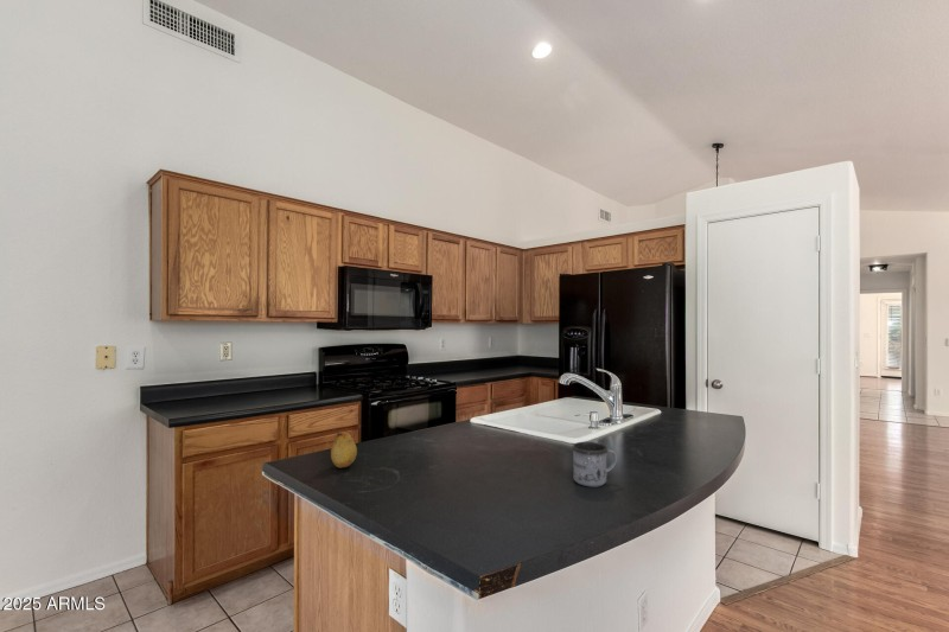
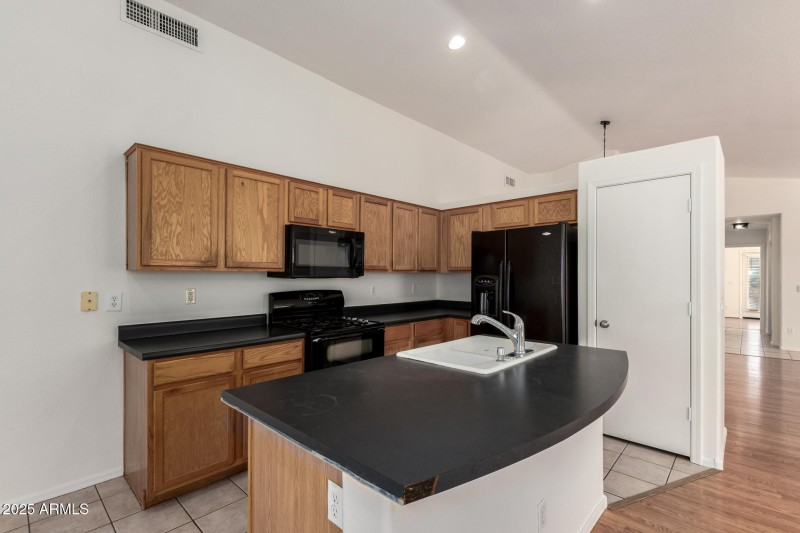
- mug [571,441,618,489]
- fruit [330,427,358,470]
